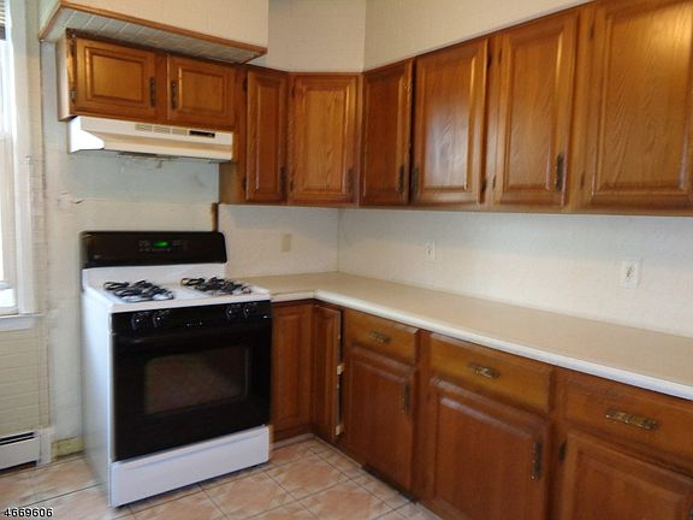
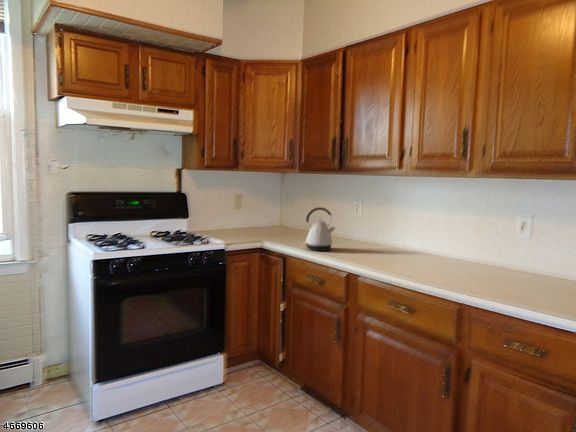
+ kettle [302,206,337,252]
